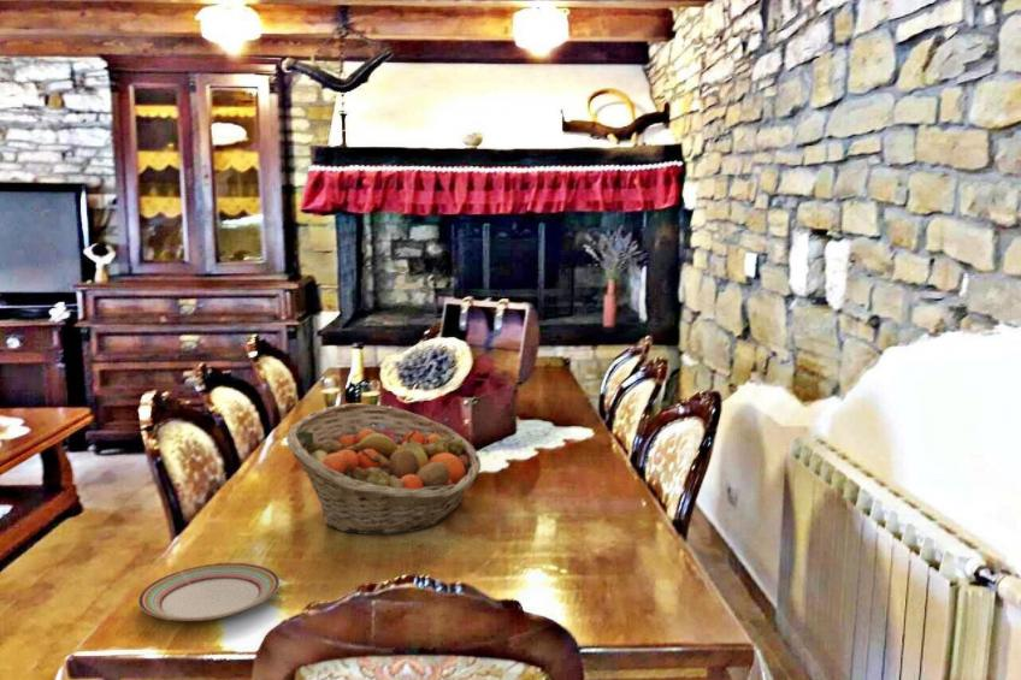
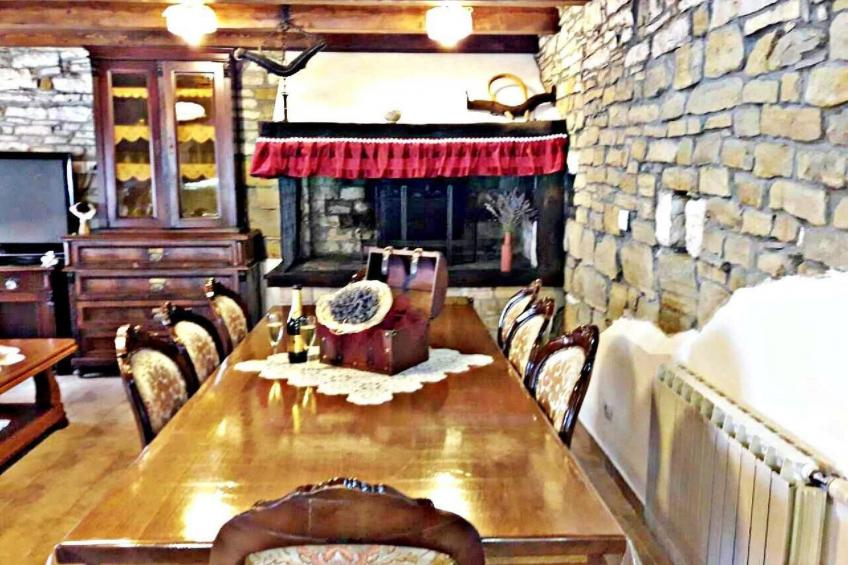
- plate [137,562,281,622]
- fruit basket [285,402,482,536]
